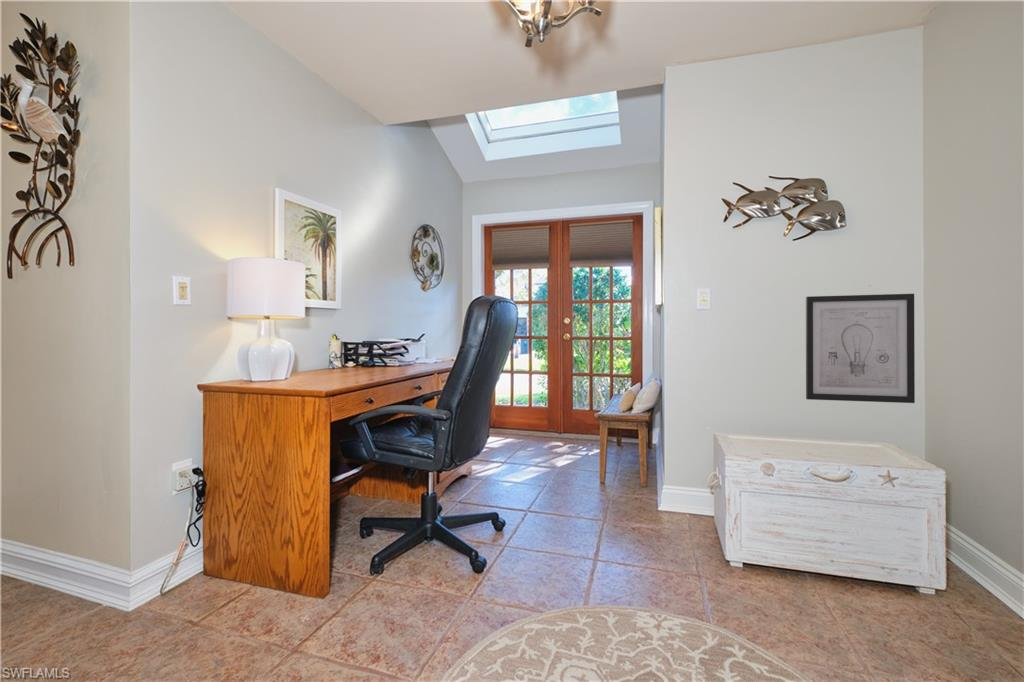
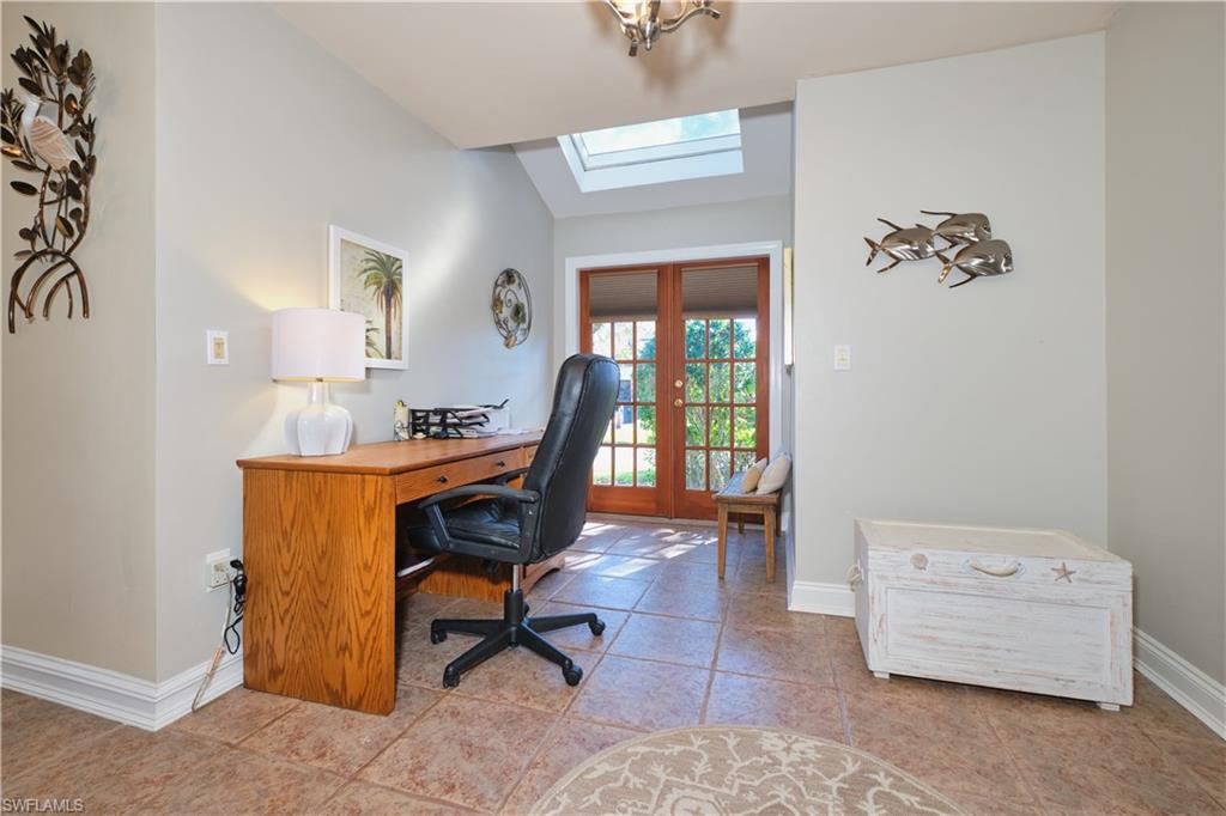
- wall art [805,293,916,404]
